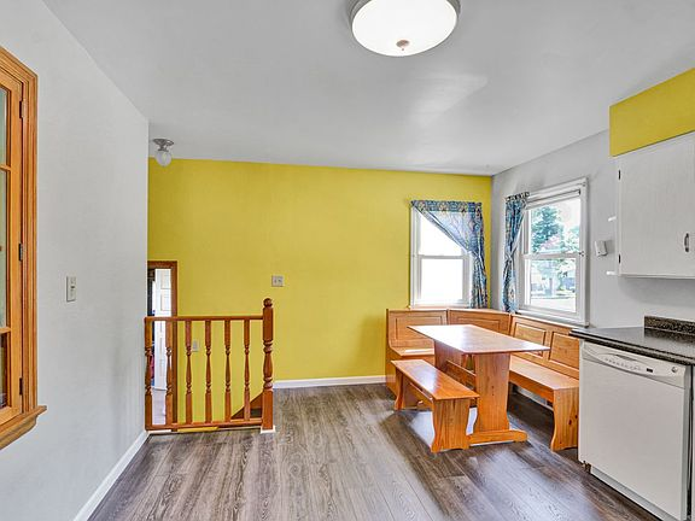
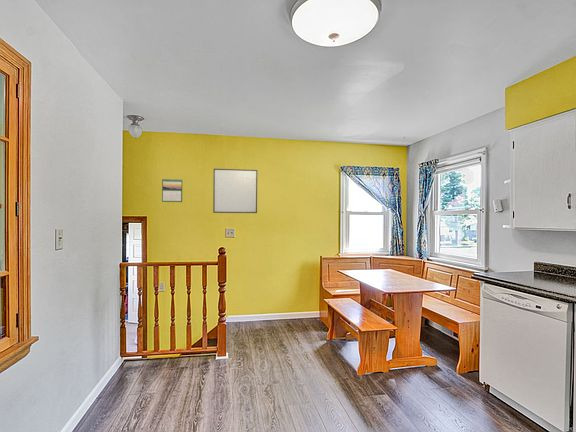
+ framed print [212,168,258,214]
+ calendar [161,178,183,203]
